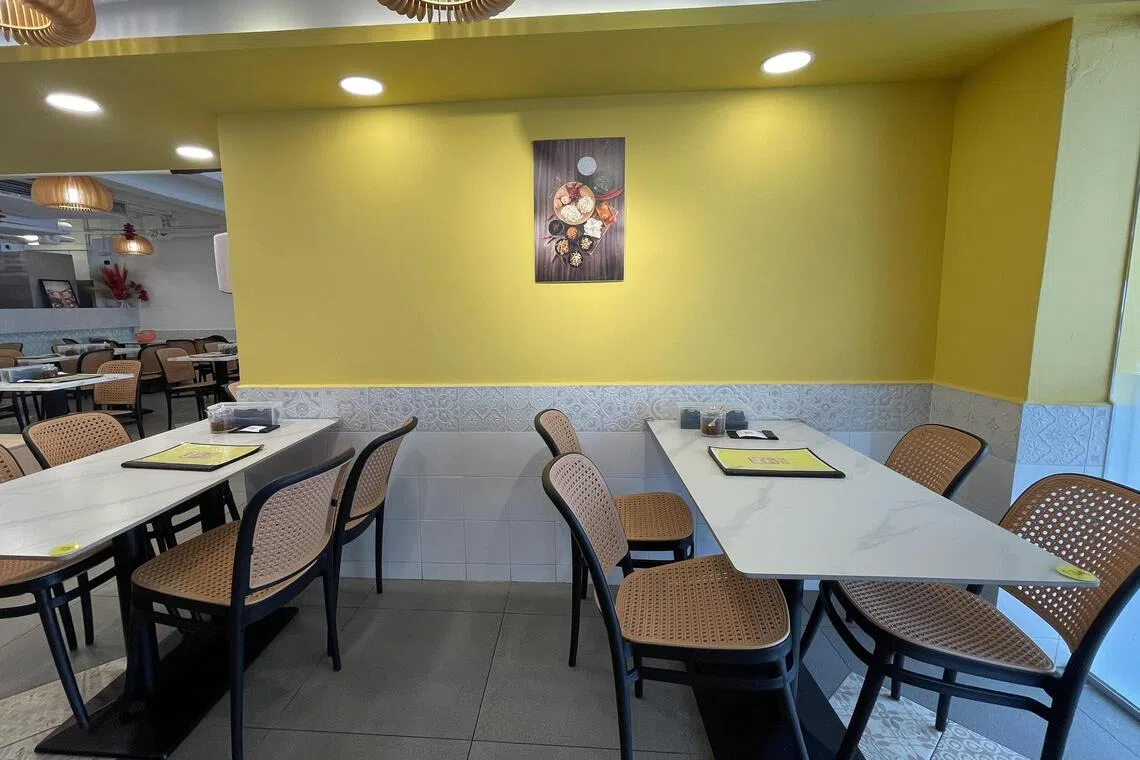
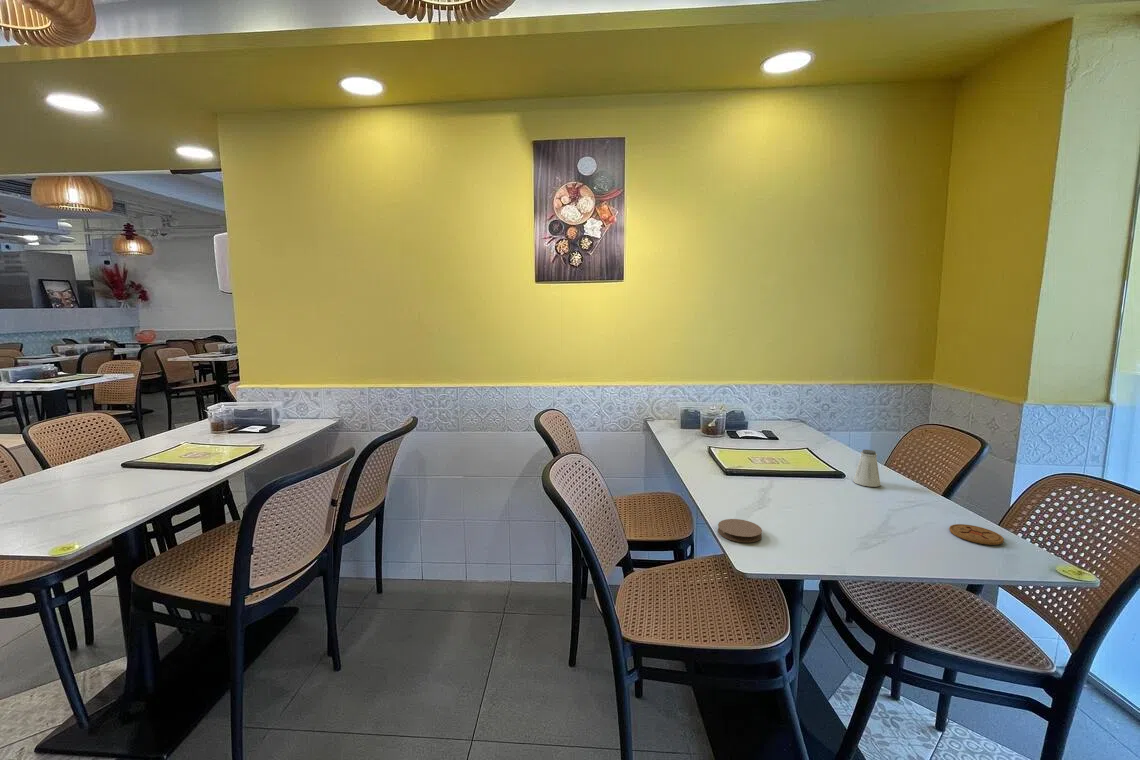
+ coaster [948,523,1005,546]
+ saltshaker [852,449,881,488]
+ coaster [717,518,763,543]
